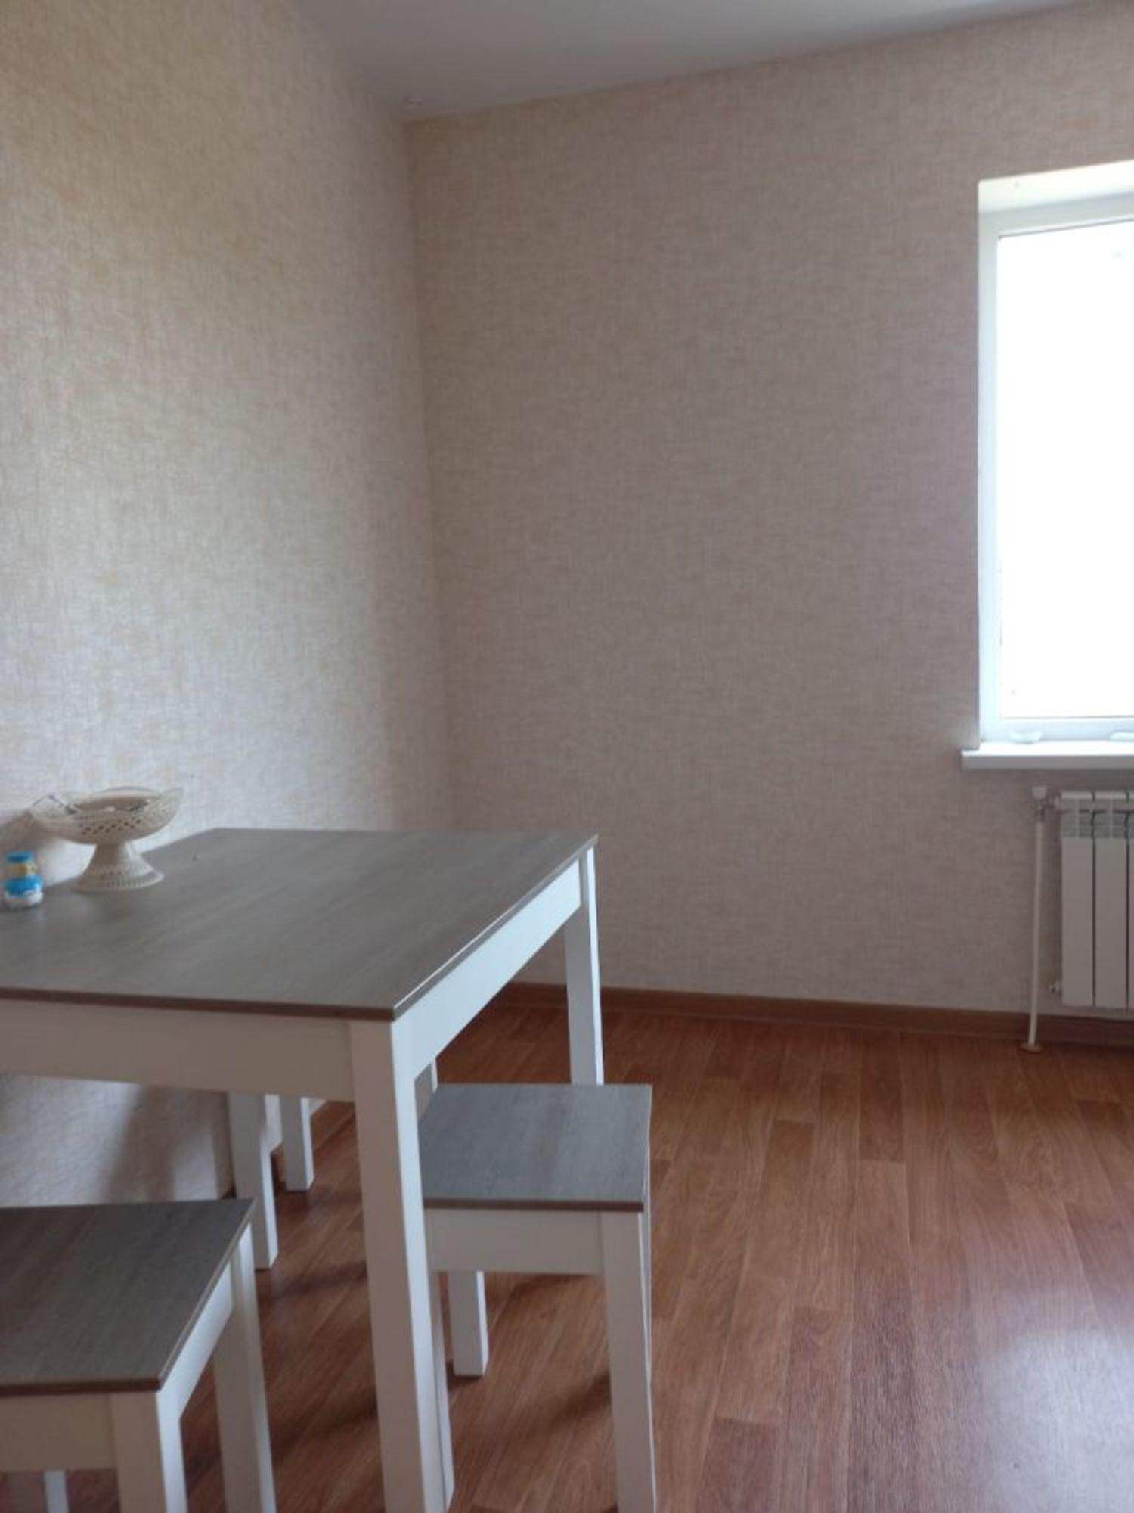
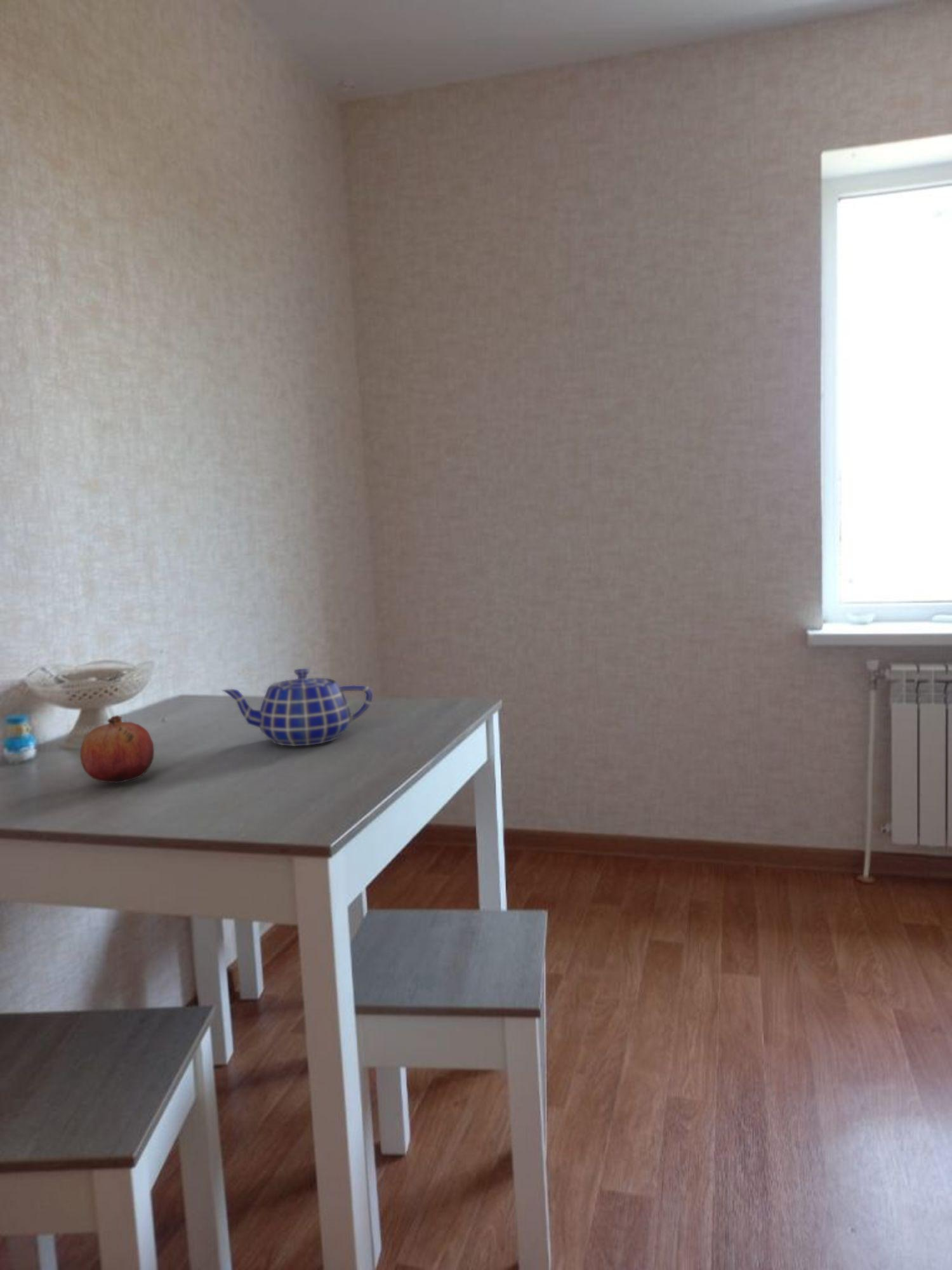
+ fruit [79,714,155,784]
+ teapot [221,668,373,747]
